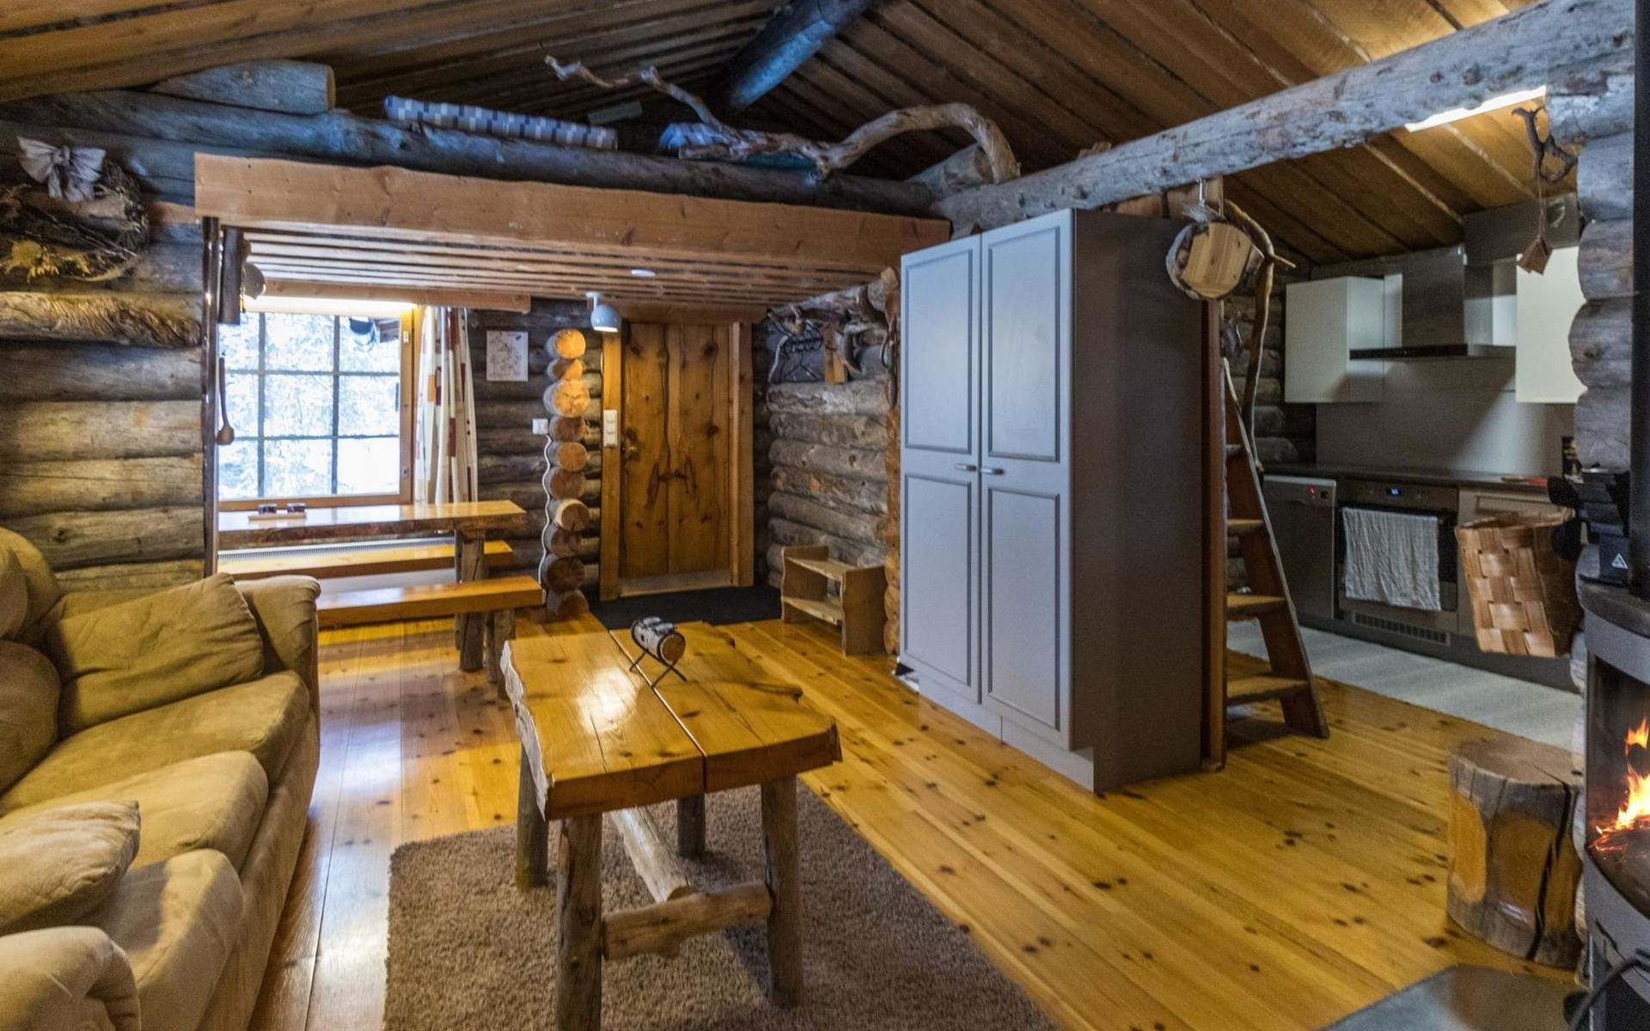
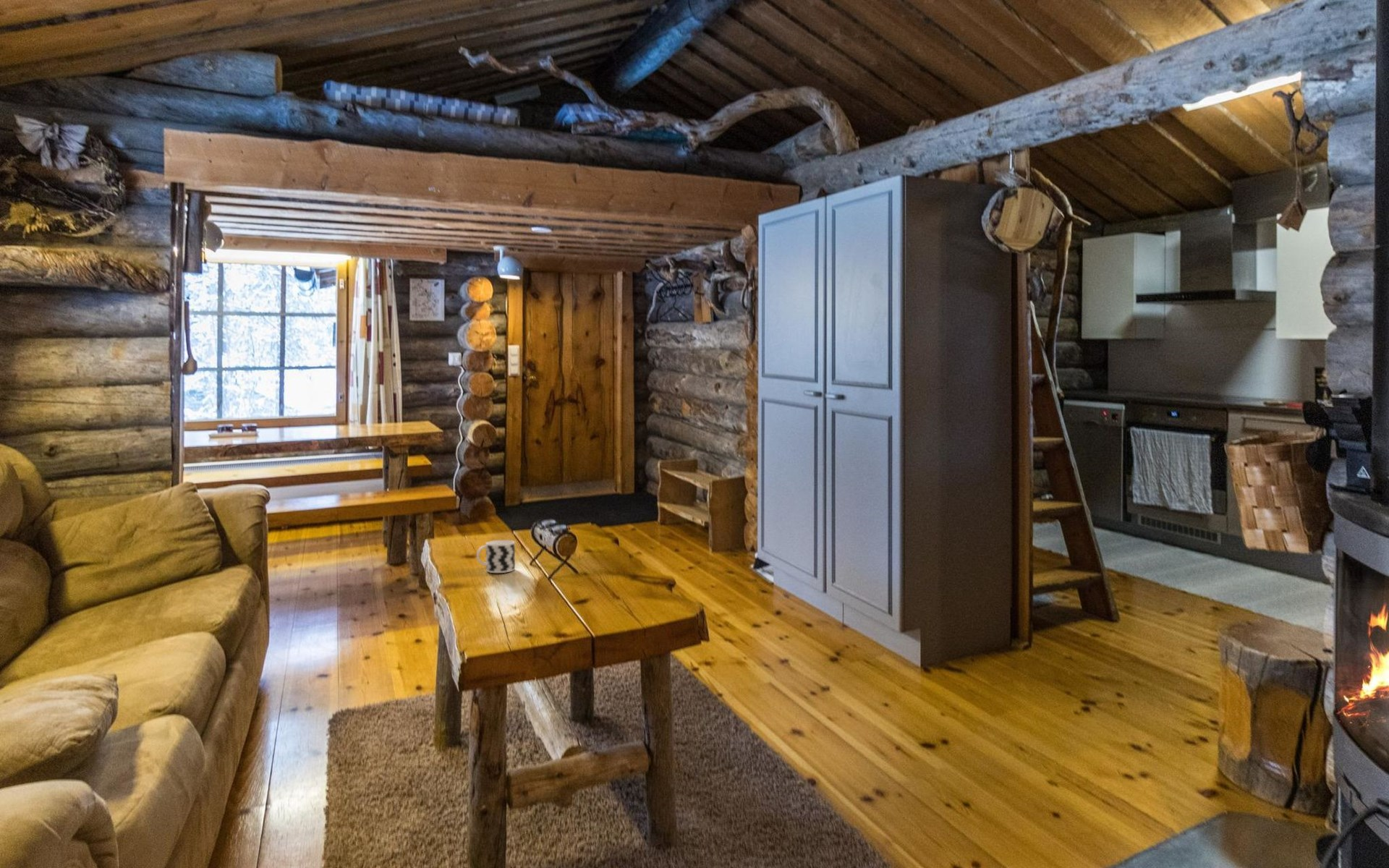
+ cup [476,540,516,574]
